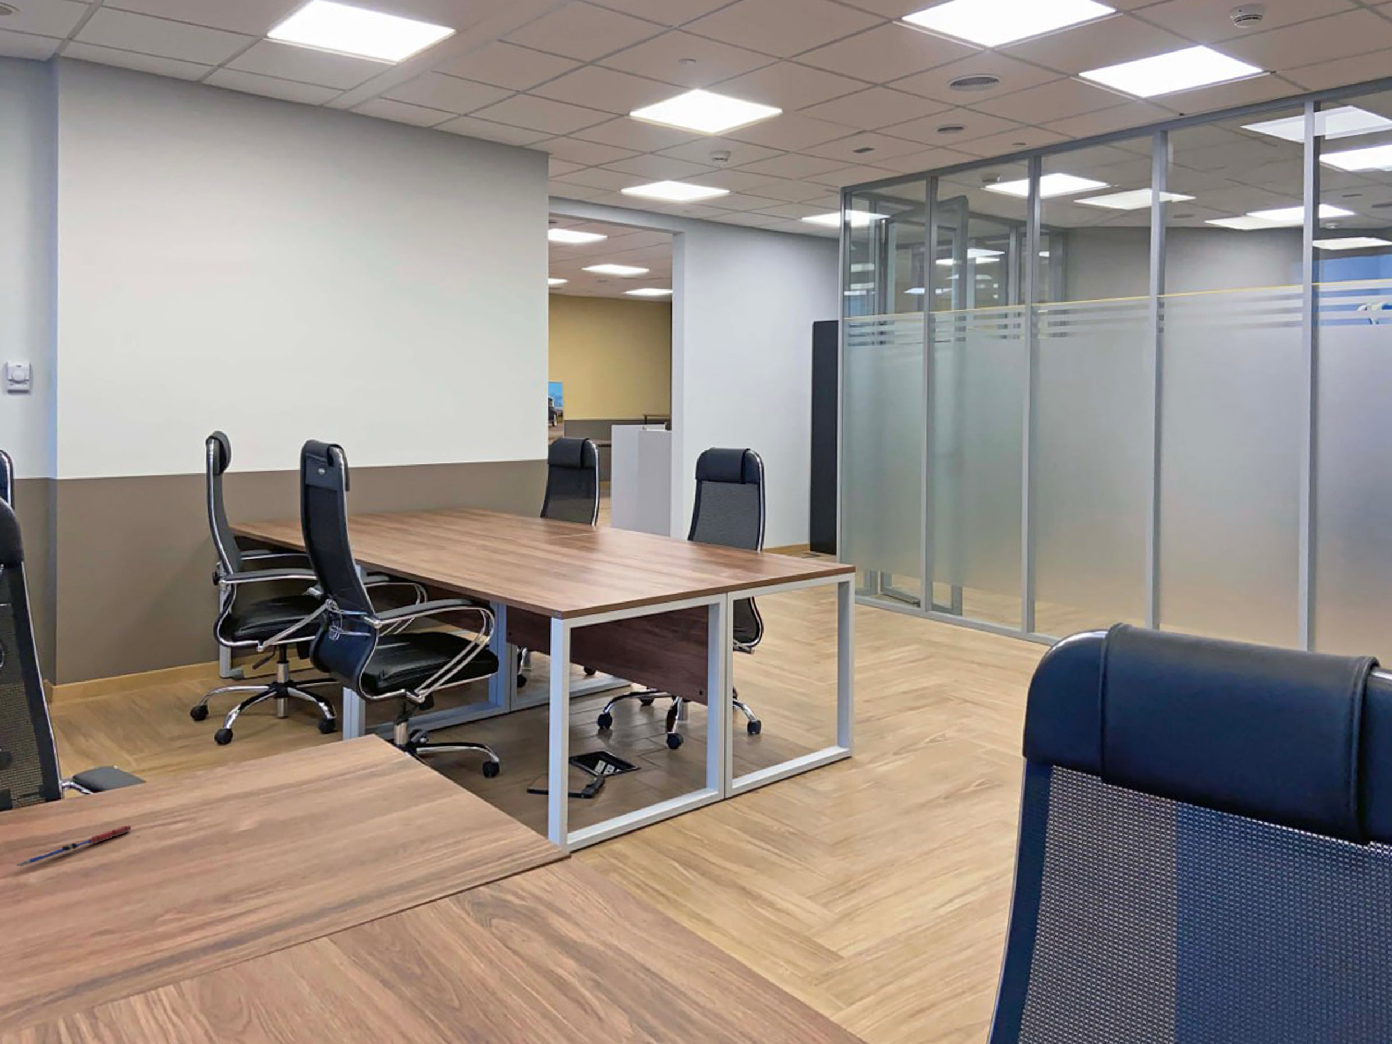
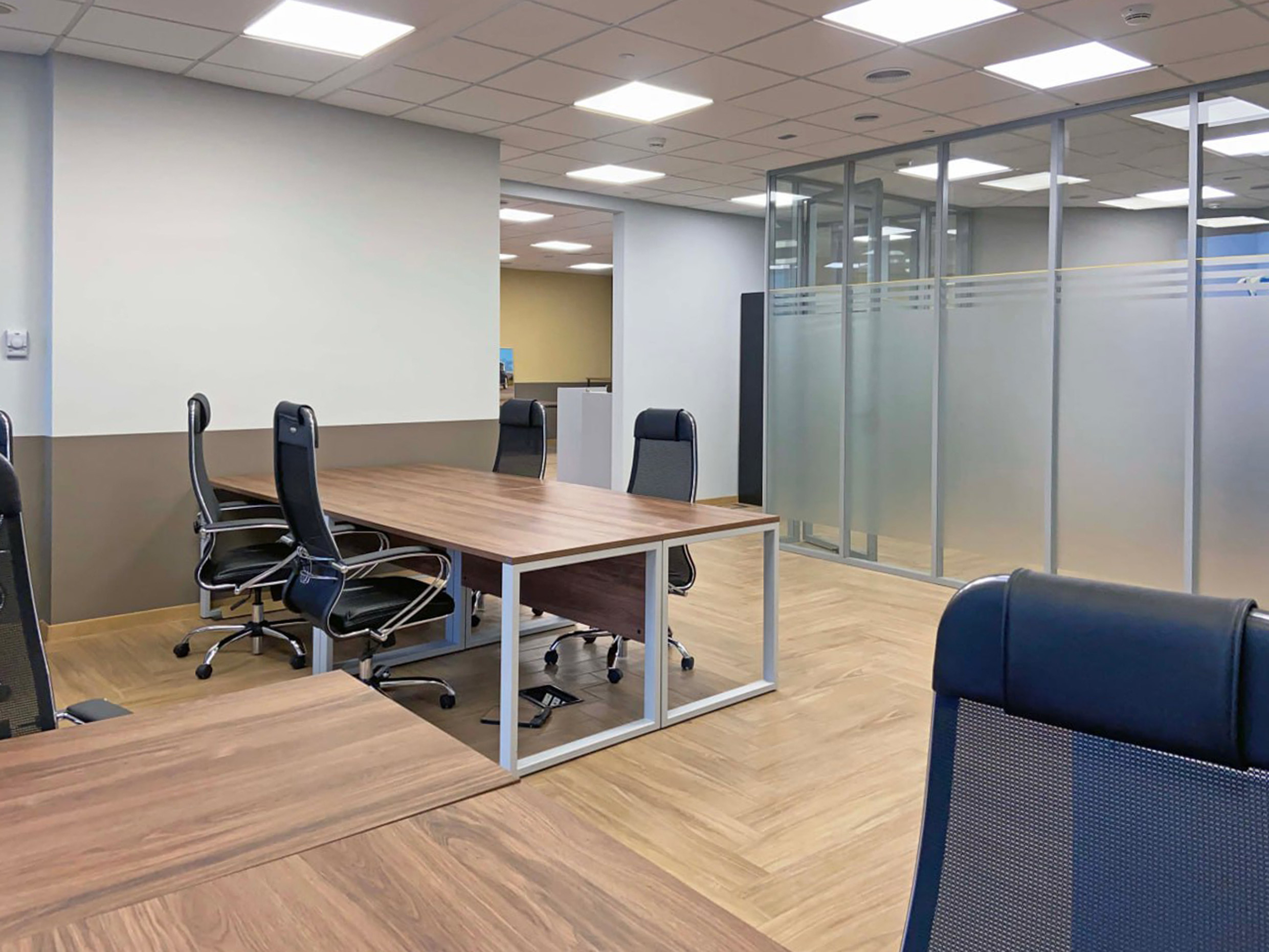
- pen [14,825,133,867]
